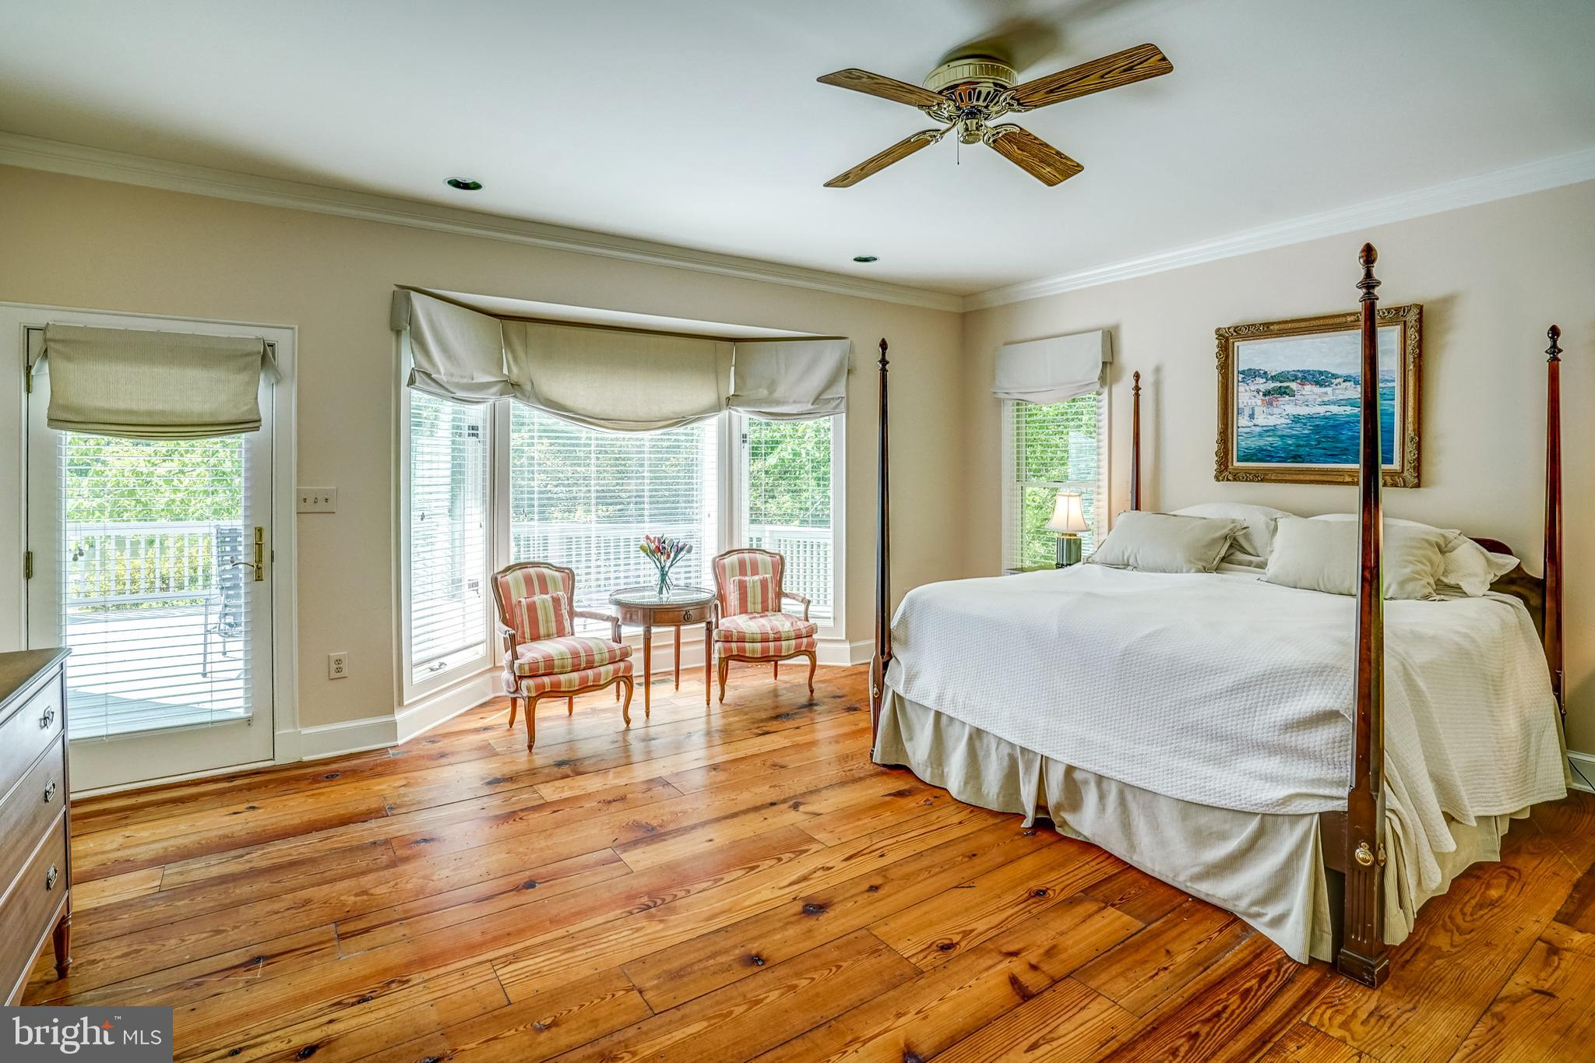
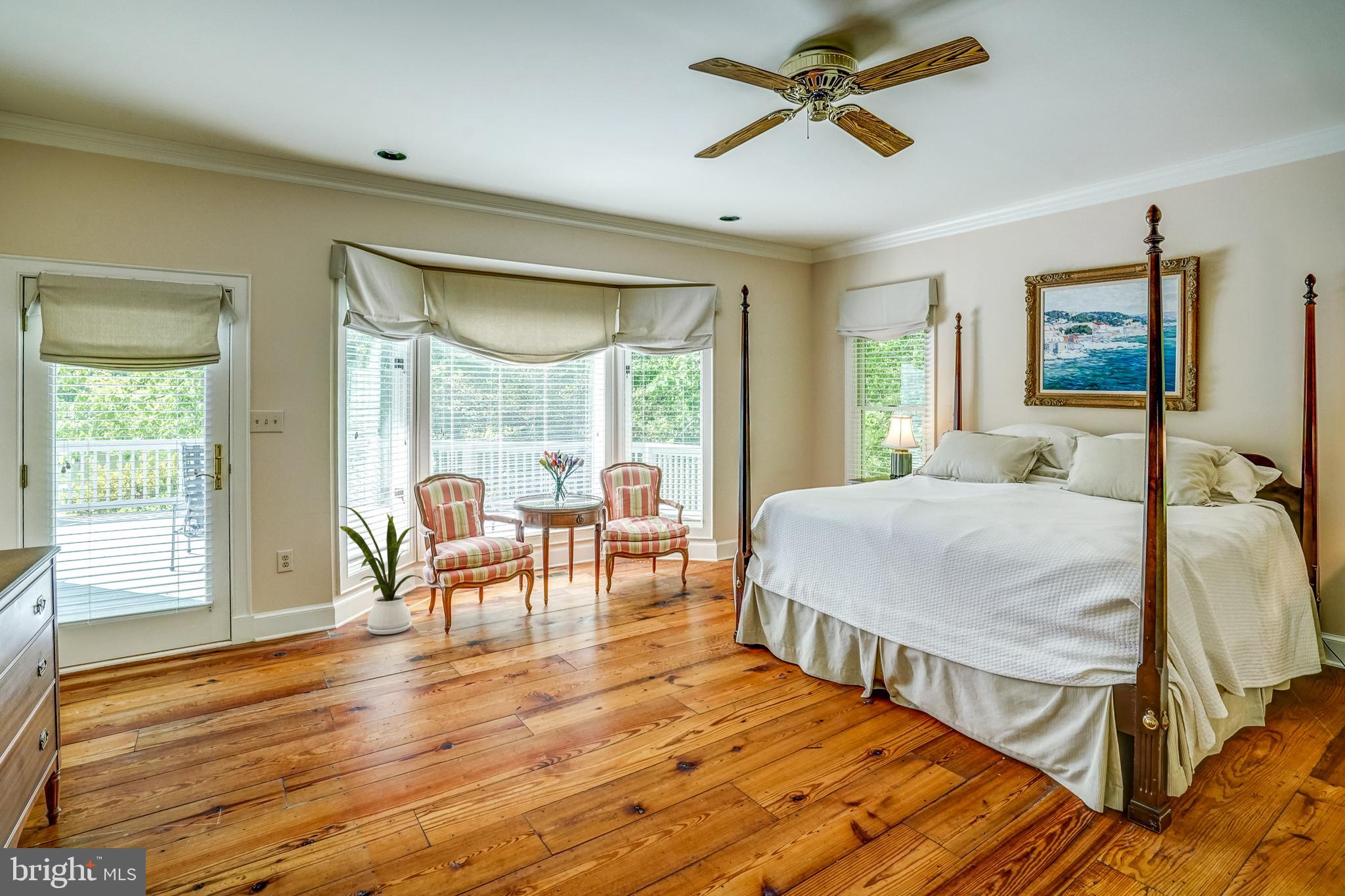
+ house plant [339,505,424,635]
